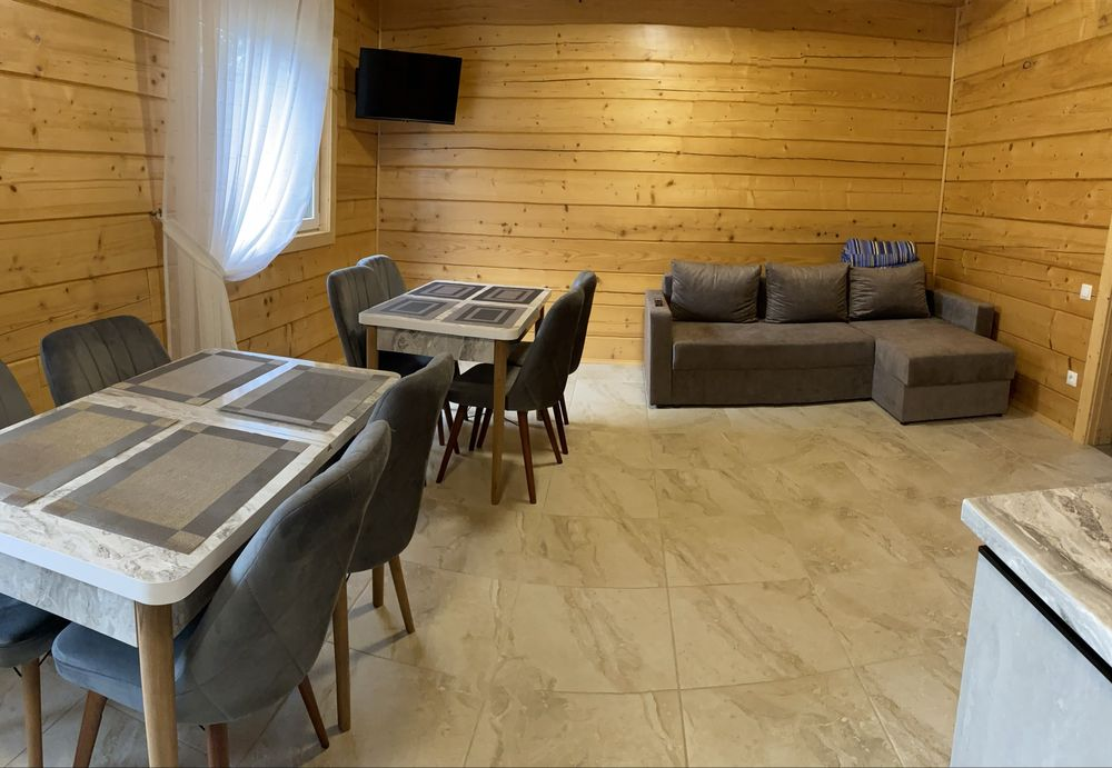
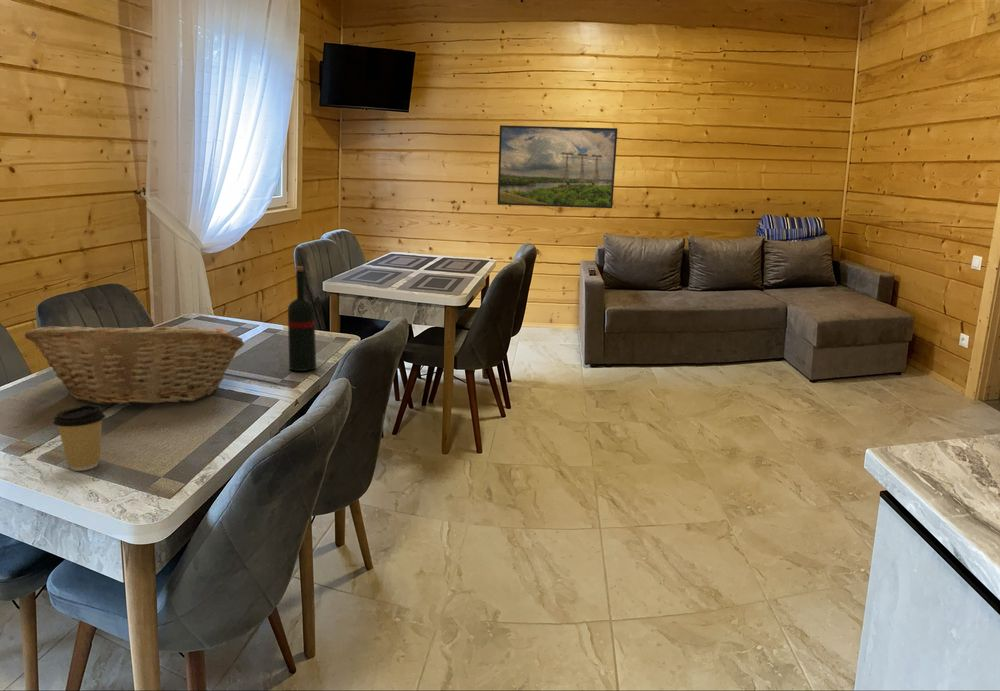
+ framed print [497,124,618,209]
+ fruit basket [24,319,246,407]
+ coffee cup [52,403,107,472]
+ wine bottle [287,265,317,372]
